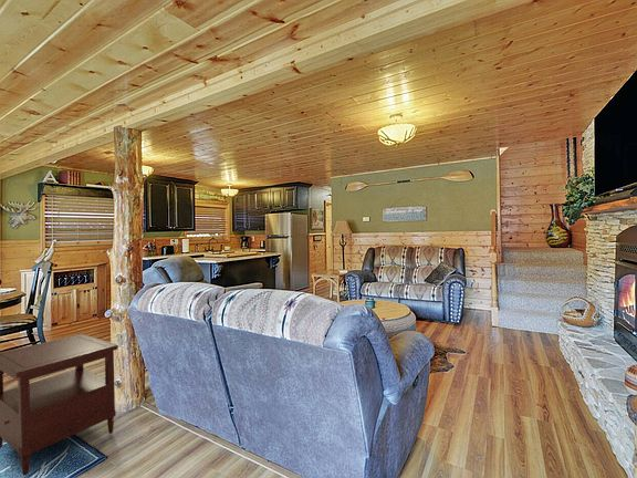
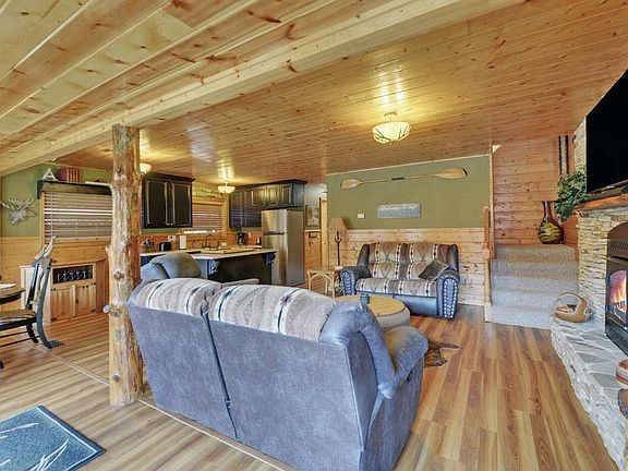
- side table [0,333,119,476]
